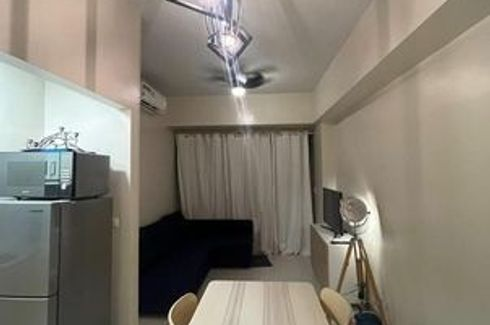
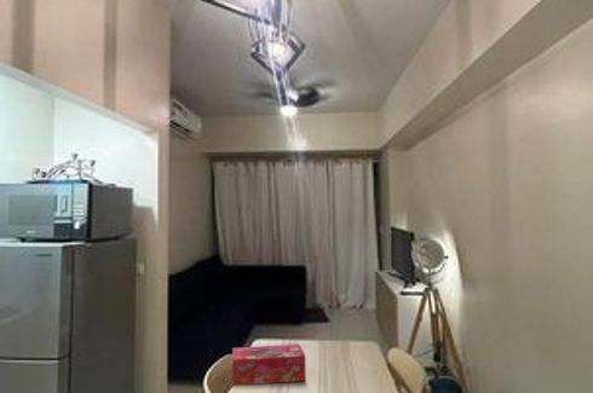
+ tissue box [231,343,306,387]
